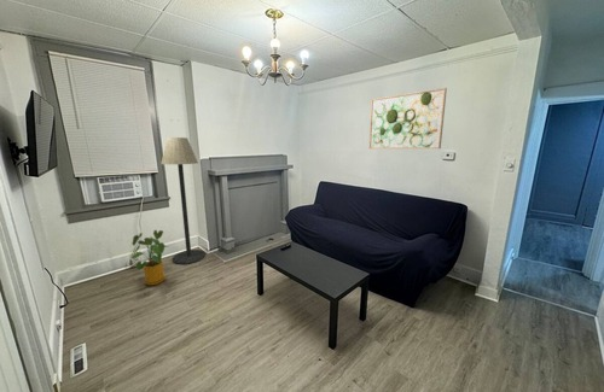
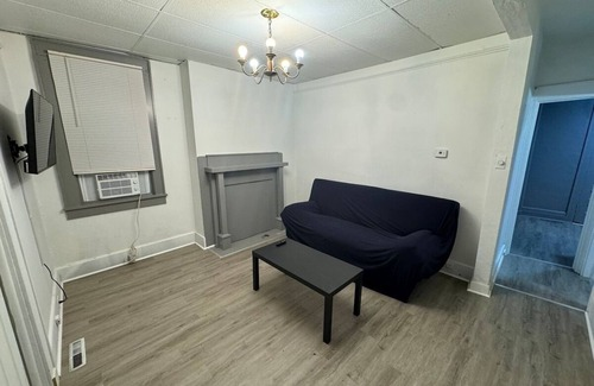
- house plant [130,229,170,286]
- wall art [368,87,448,150]
- floor lamp [159,136,207,265]
